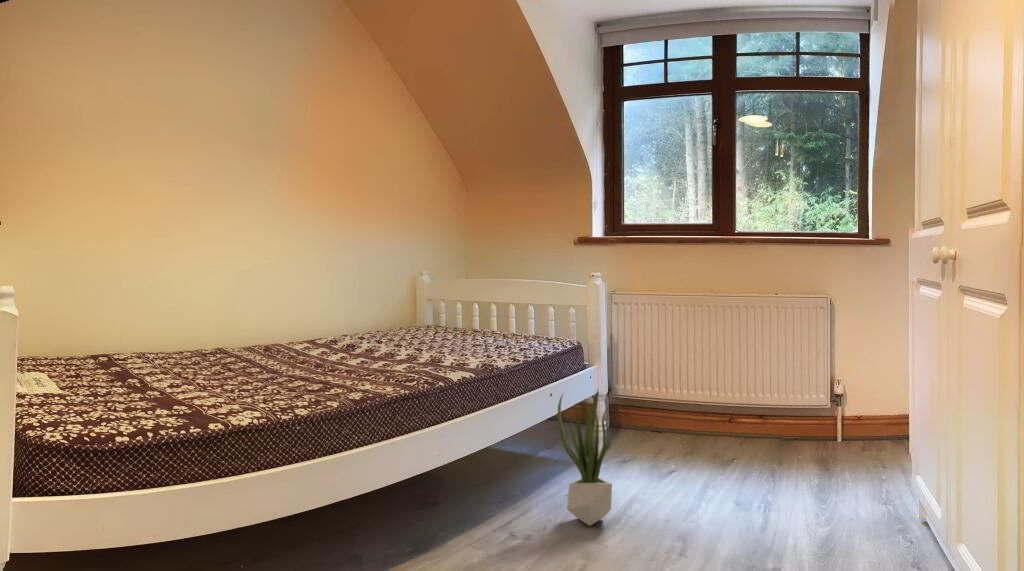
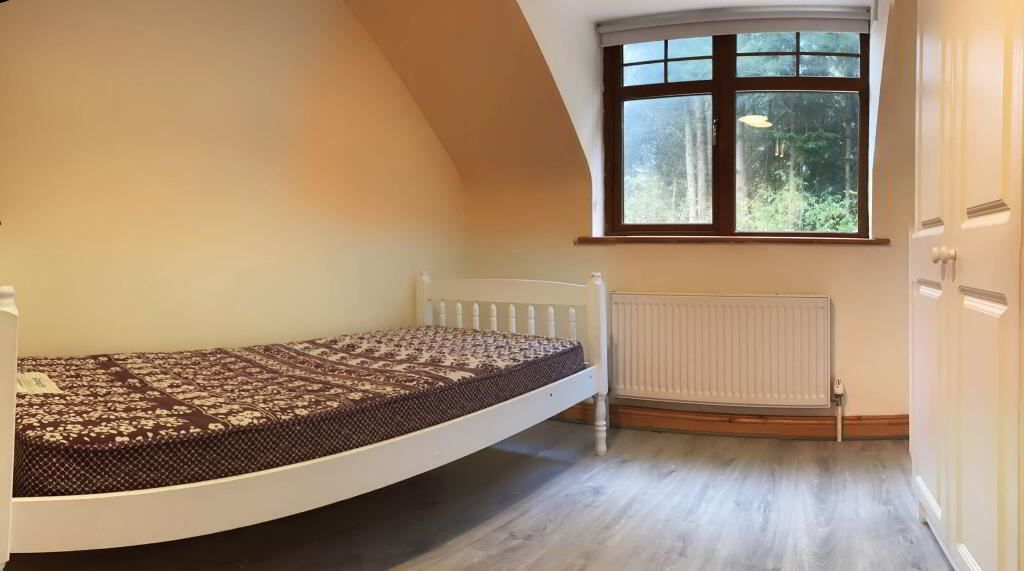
- potted plant [557,389,614,527]
